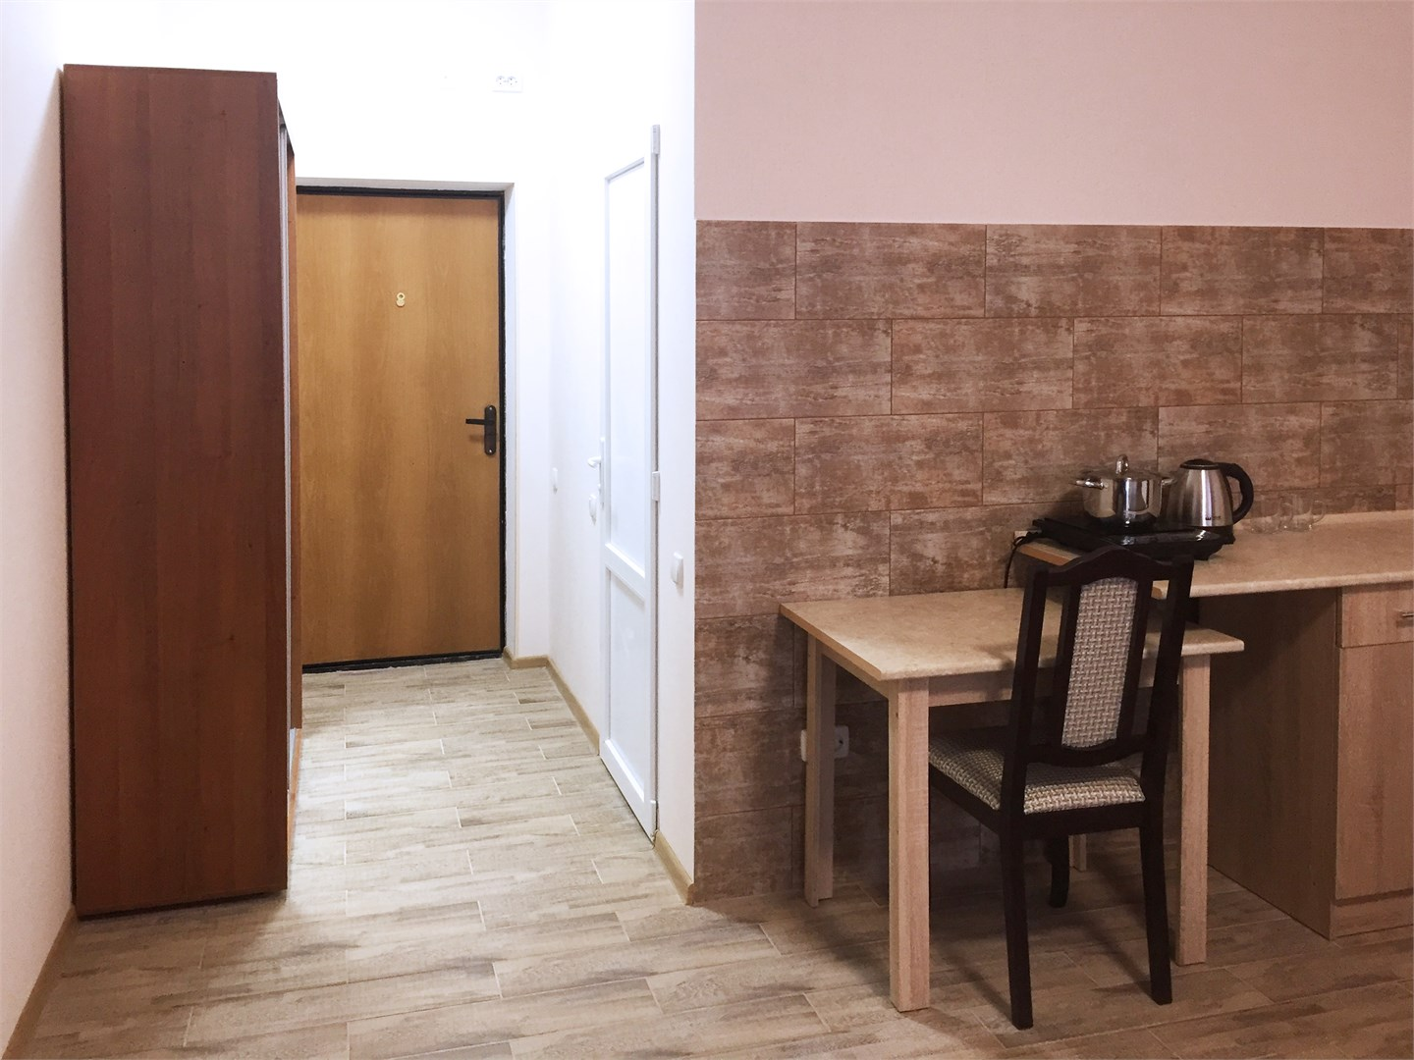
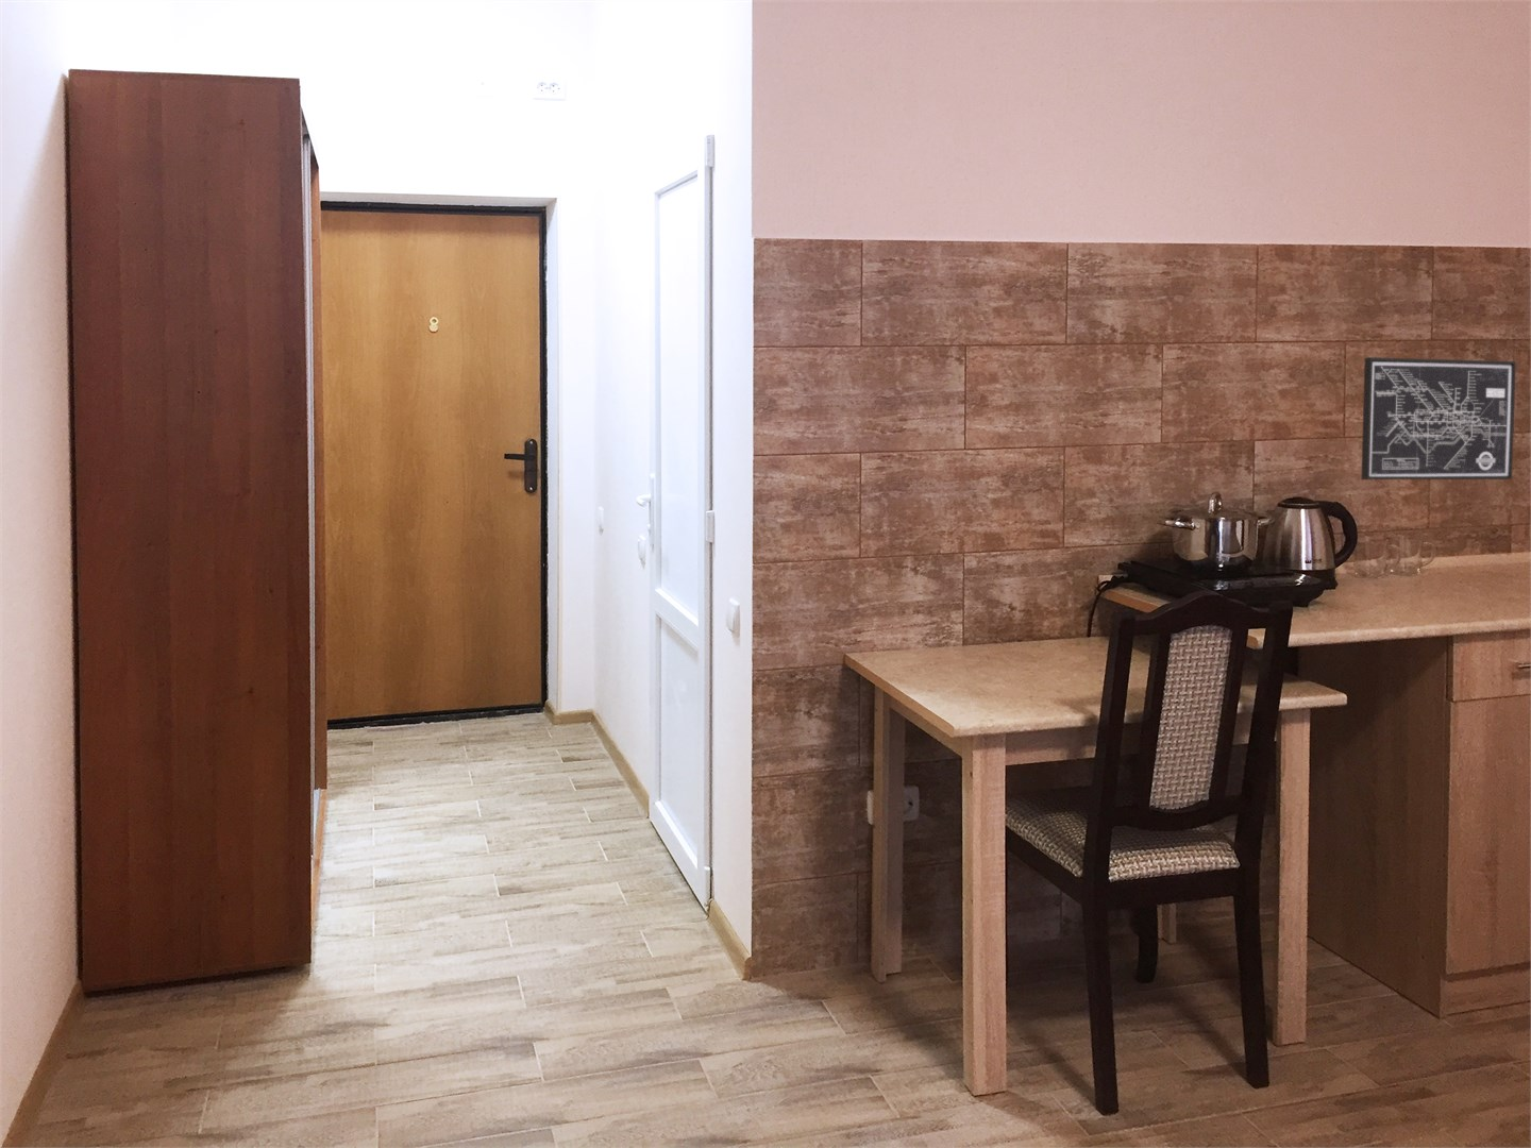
+ wall art [1360,356,1518,480]
